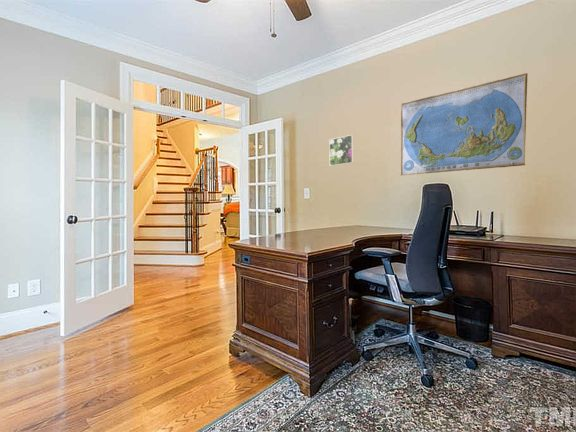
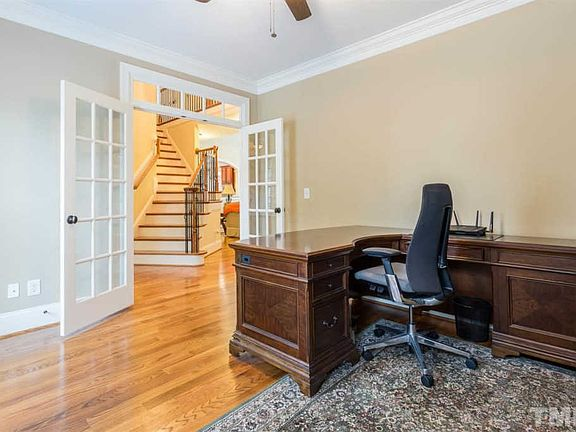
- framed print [328,134,355,167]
- world map [400,72,529,176]
